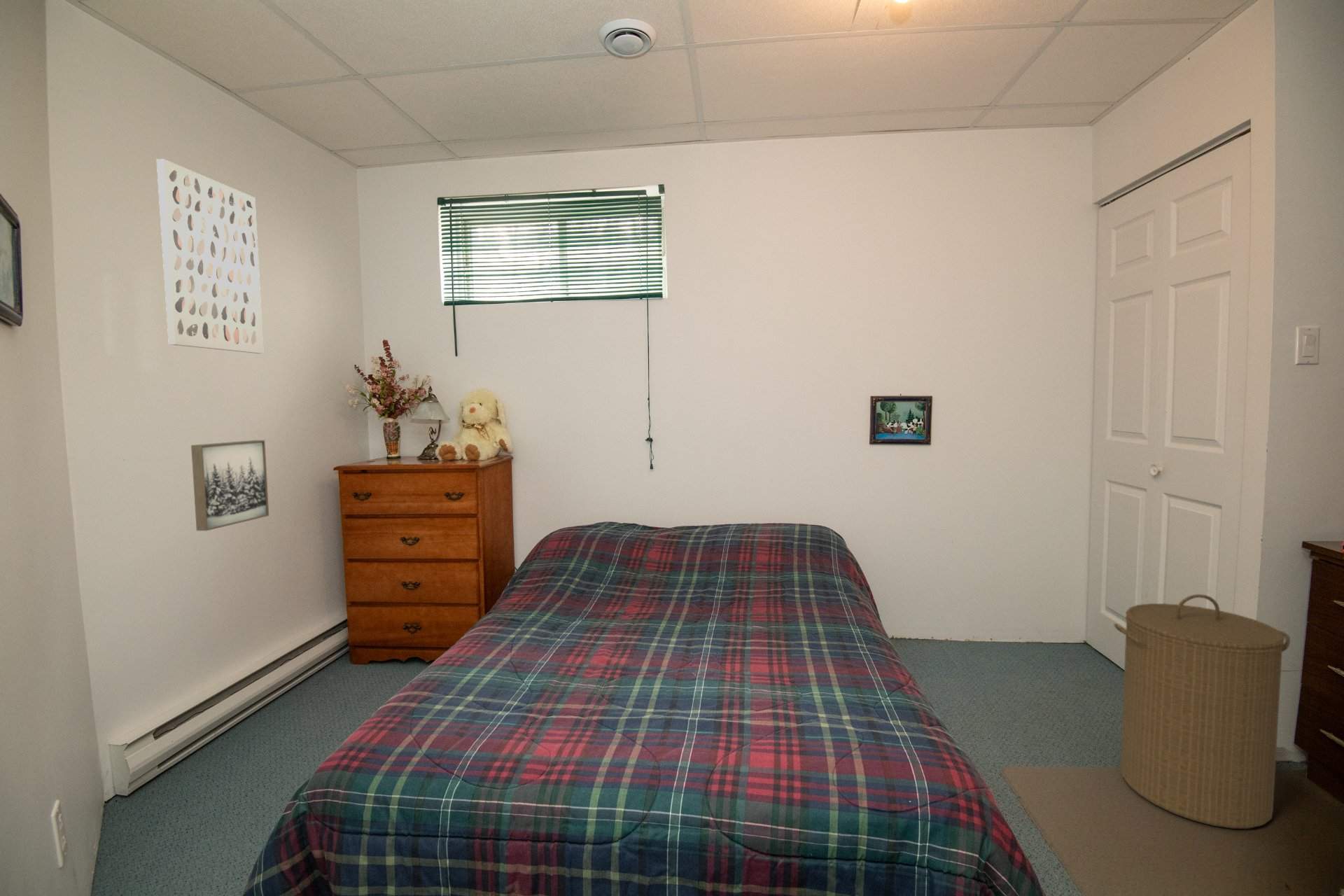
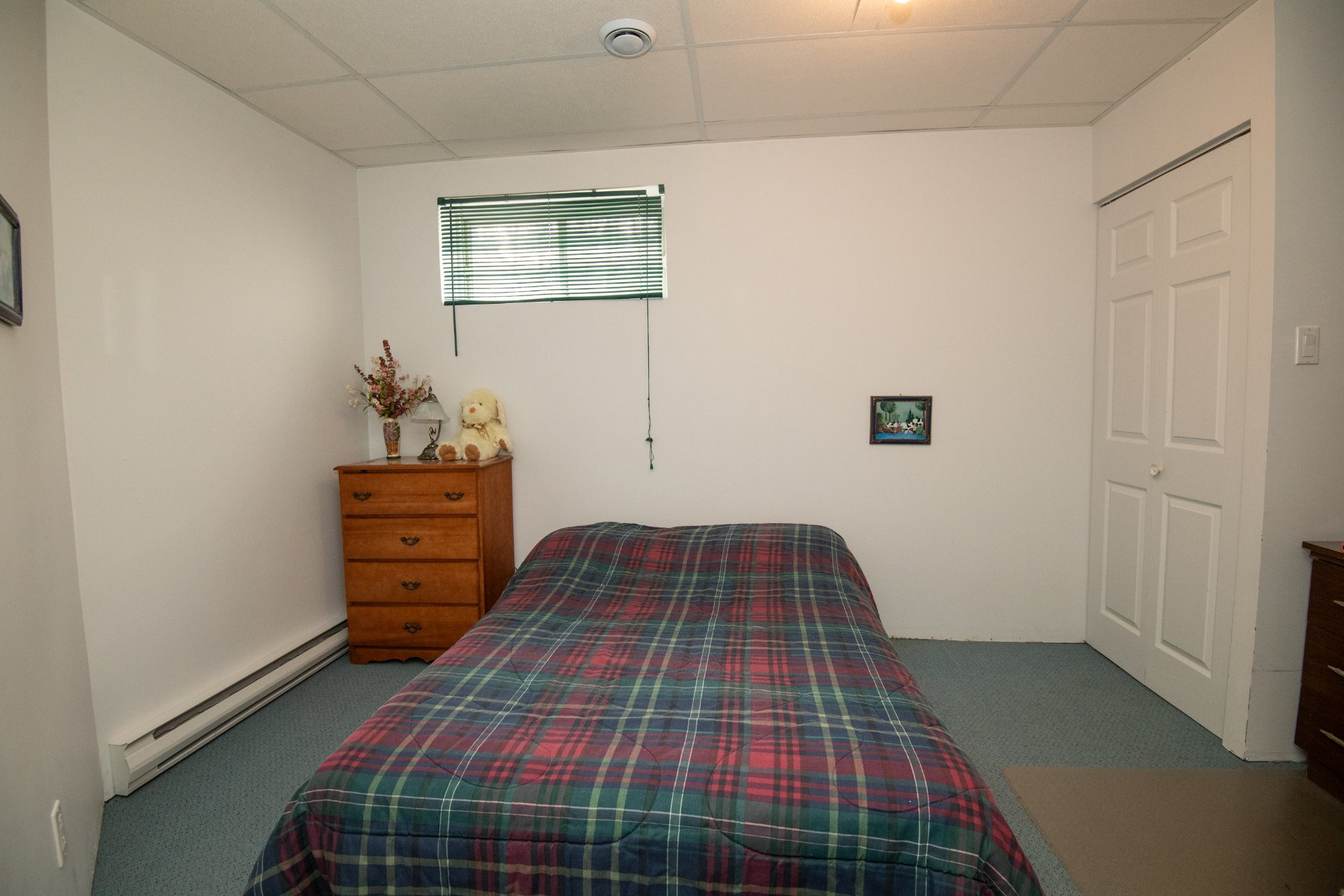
- laundry hamper [1113,594,1291,830]
- wall art [190,440,269,531]
- wall art [156,158,264,354]
